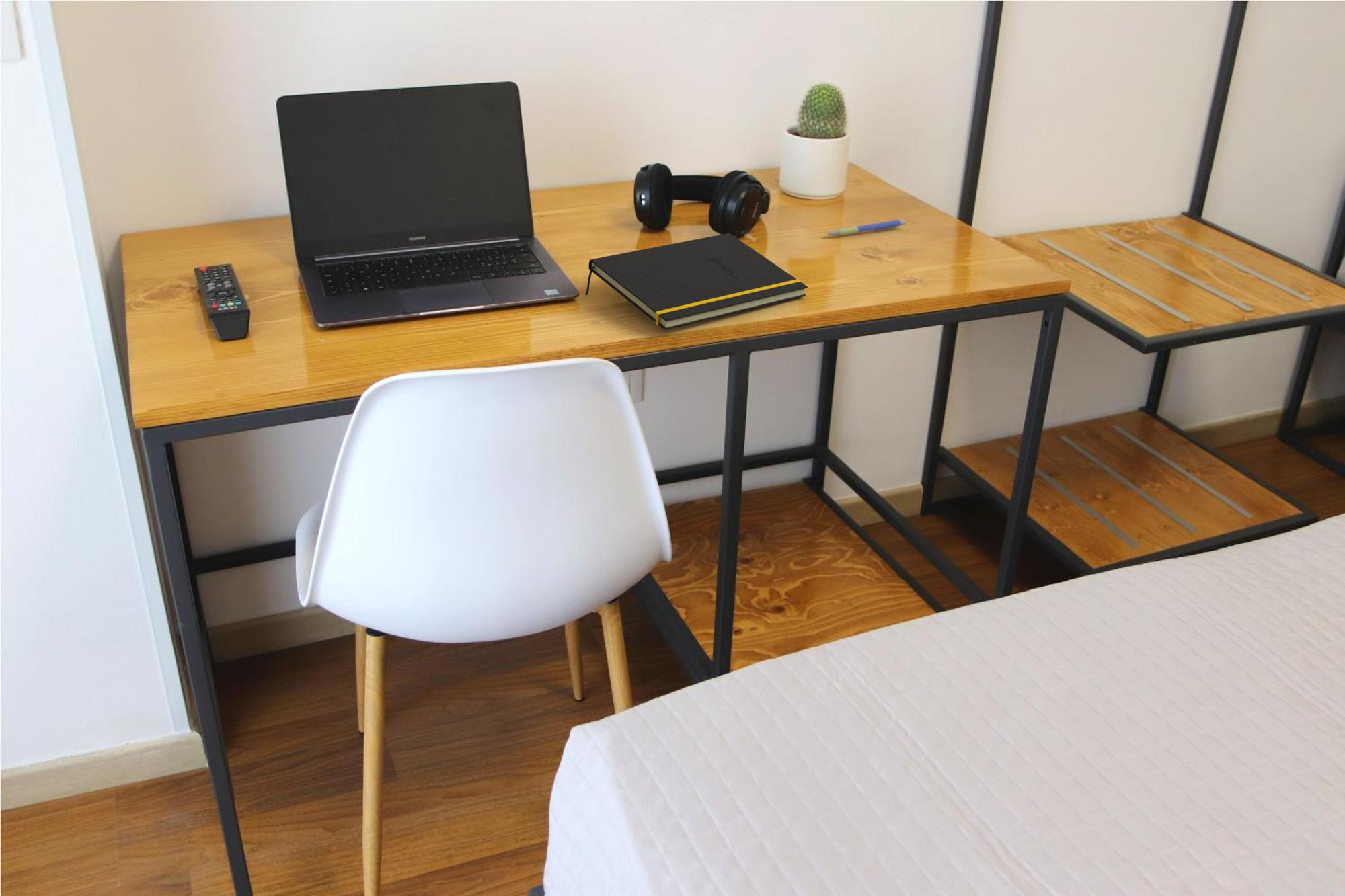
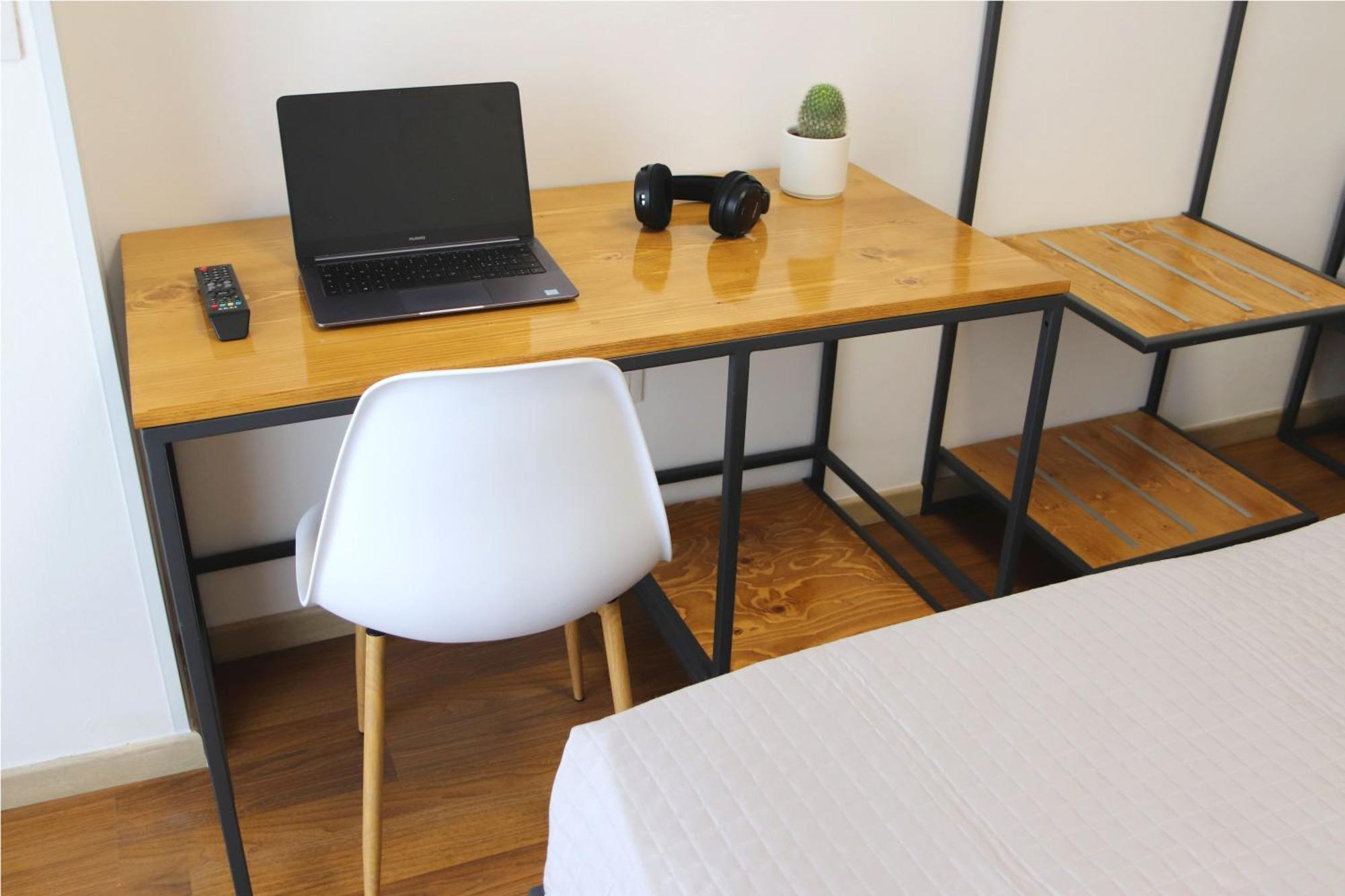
- notepad [584,233,808,331]
- pen [826,219,907,236]
